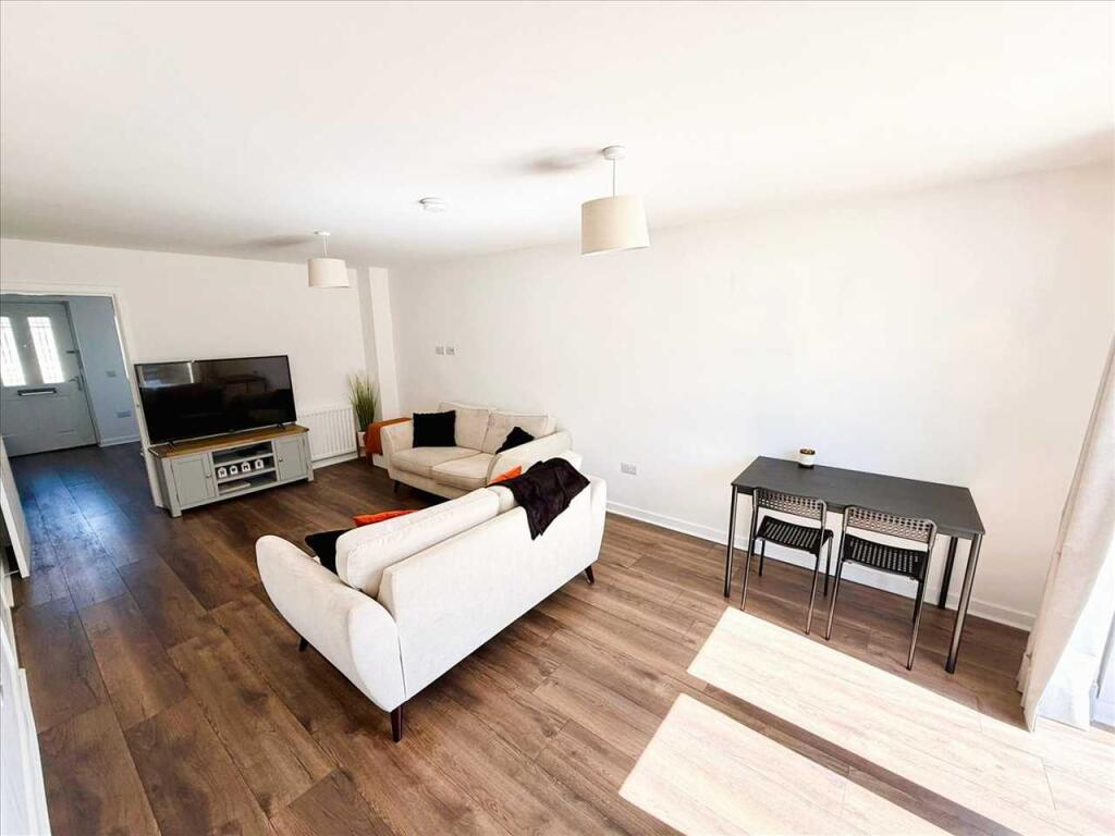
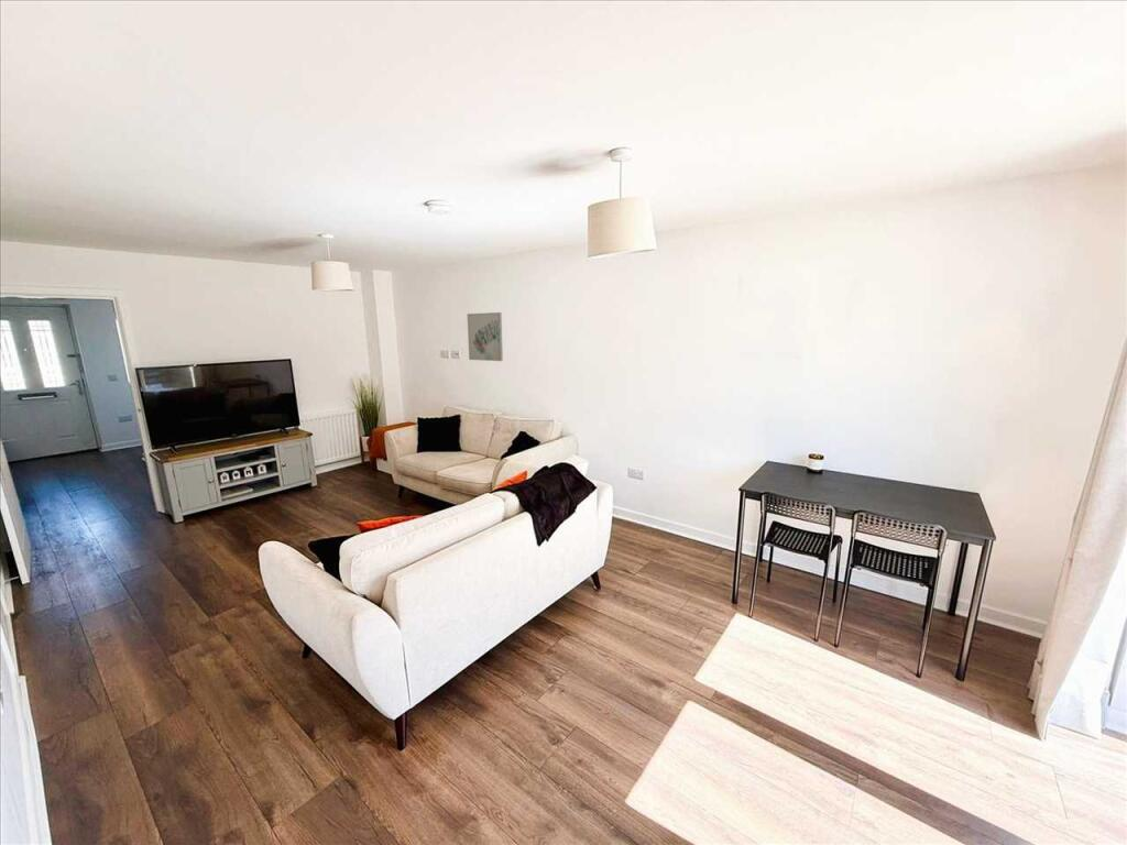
+ wall art [467,311,504,362]
